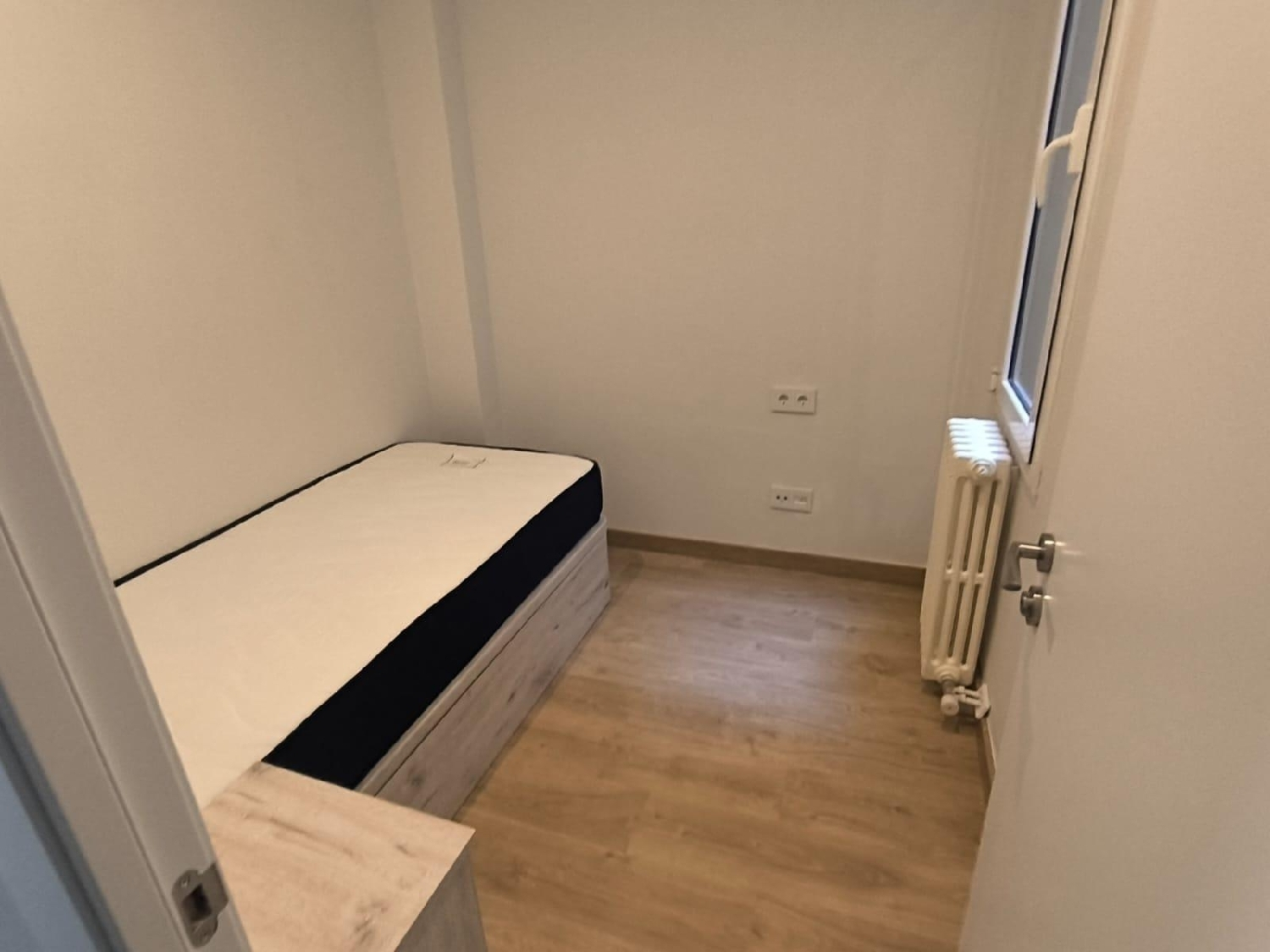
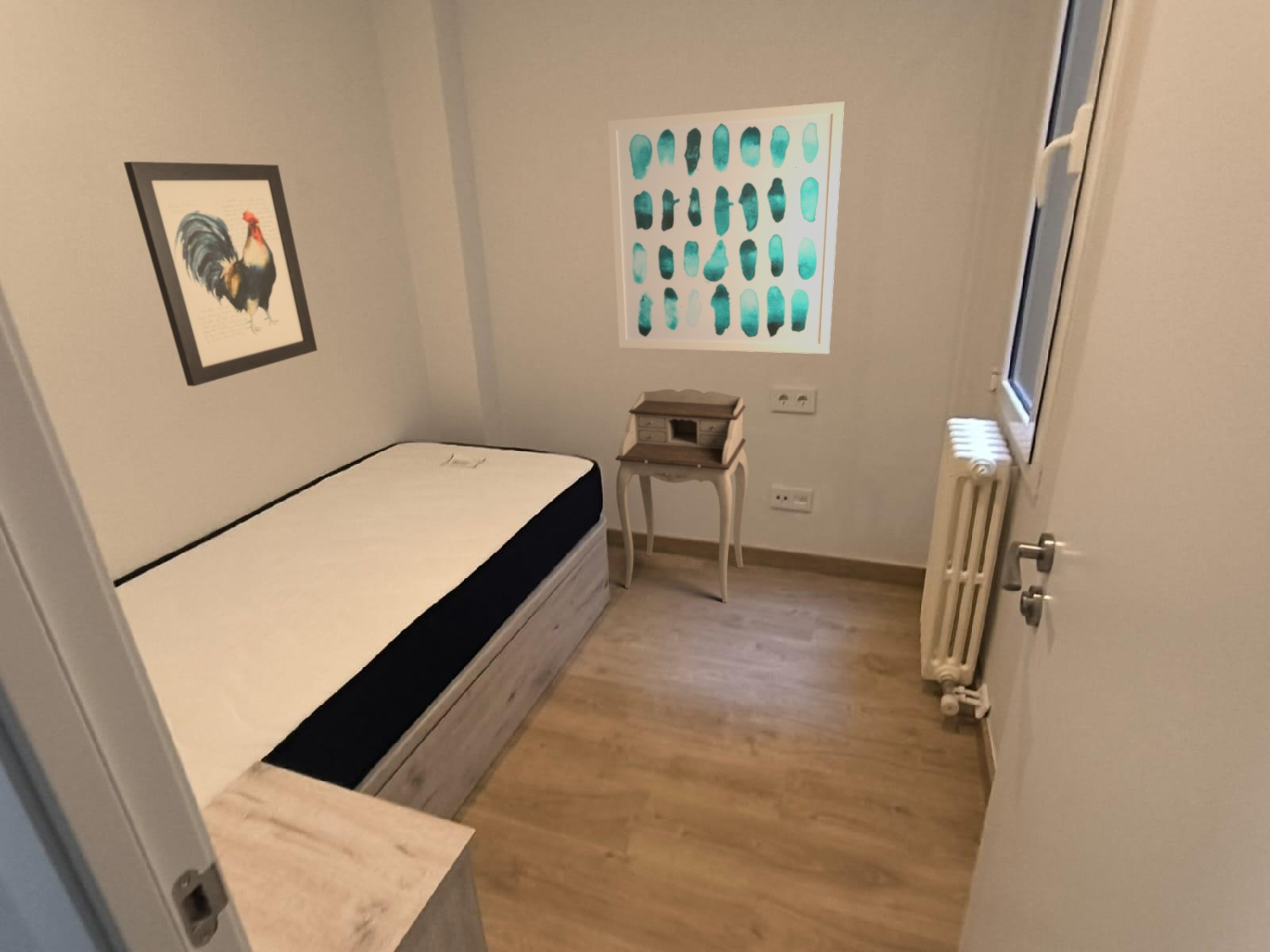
+ desk [615,388,749,603]
+ wall art [123,161,318,388]
+ wall art [607,101,845,355]
